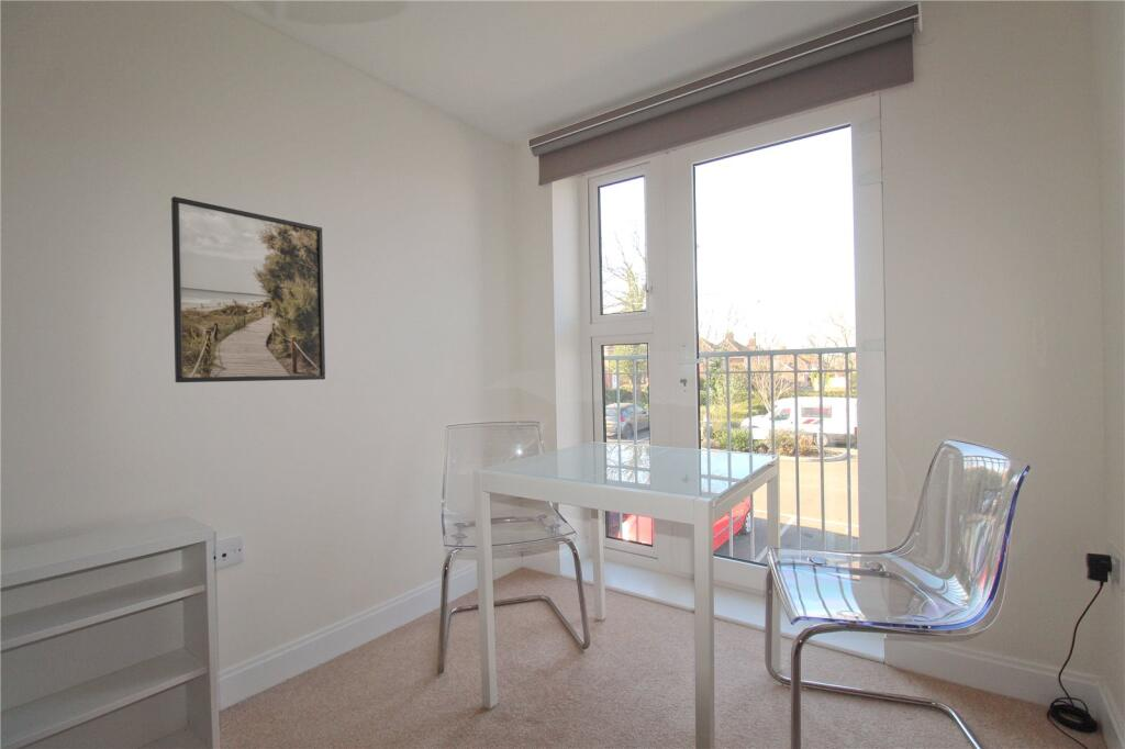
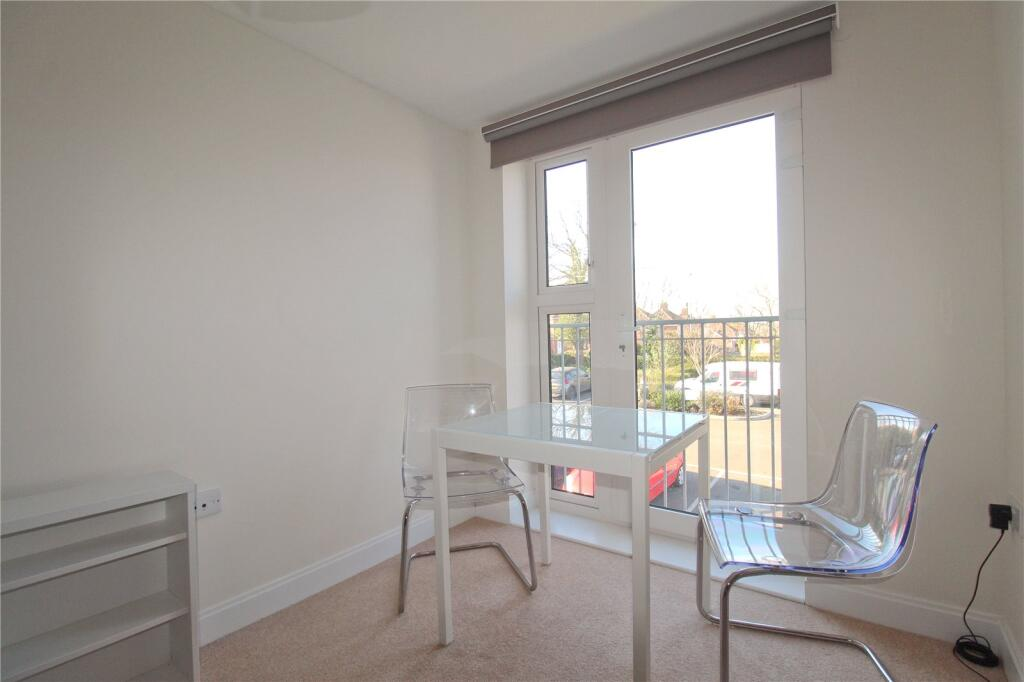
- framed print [170,195,326,383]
